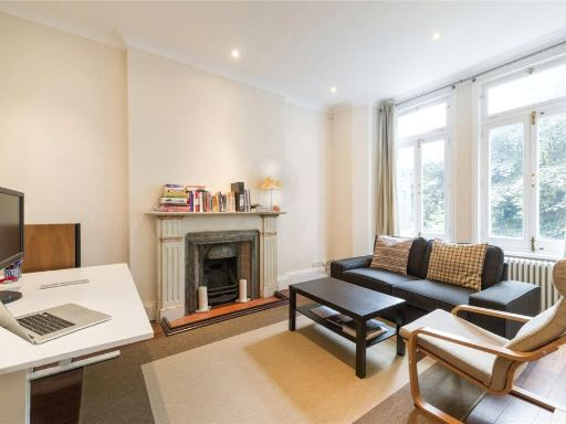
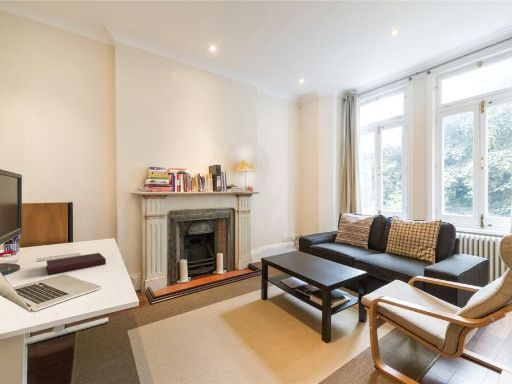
+ notebook [46,252,107,275]
